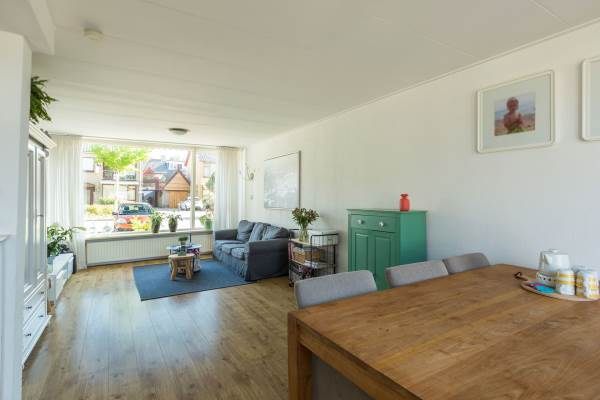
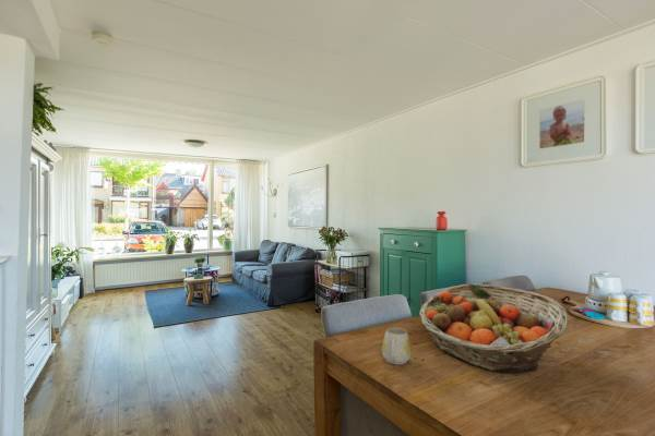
+ mug [381,326,413,365]
+ fruit basket [418,282,569,374]
